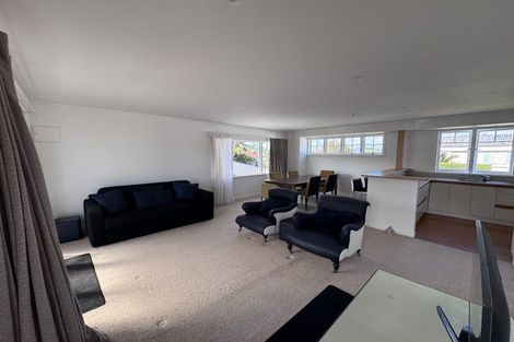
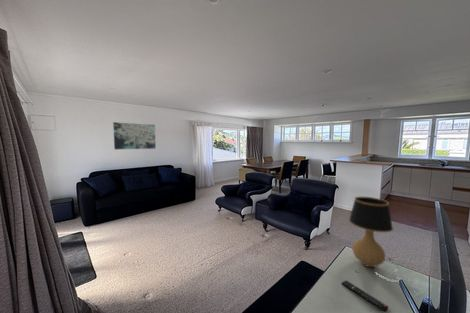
+ table lamp [348,196,414,284]
+ remote control [341,279,389,313]
+ wall art [112,121,157,150]
